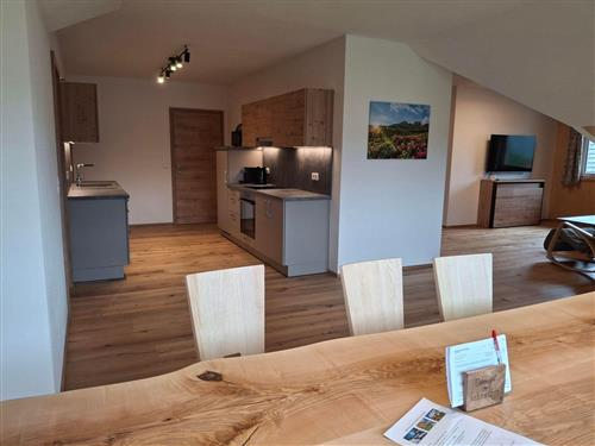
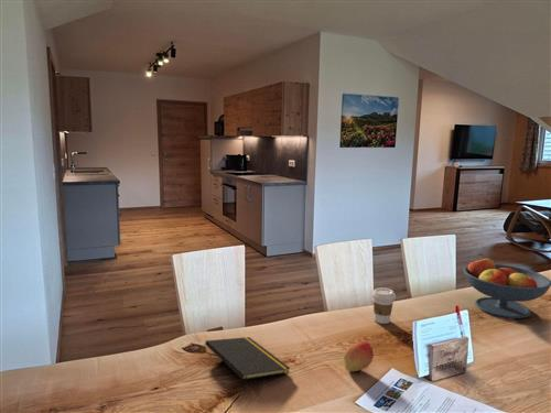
+ fruit bowl [463,257,551,319]
+ notepad [204,336,291,393]
+ fruit [343,340,375,372]
+ coffee cup [370,286,397,325]
